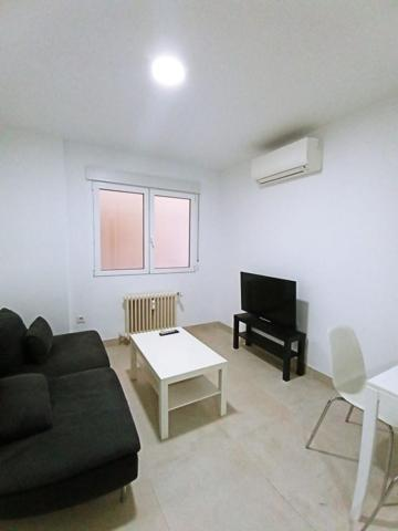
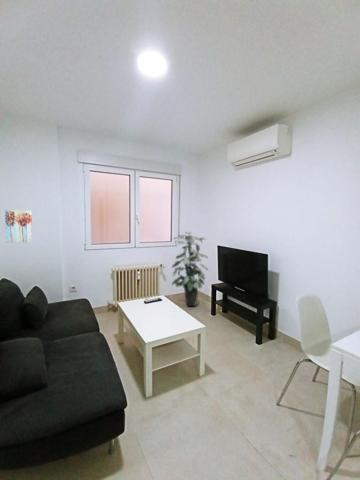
+ wall art [4,209,33,244]
+ indoor plant [171,231,209,307]
